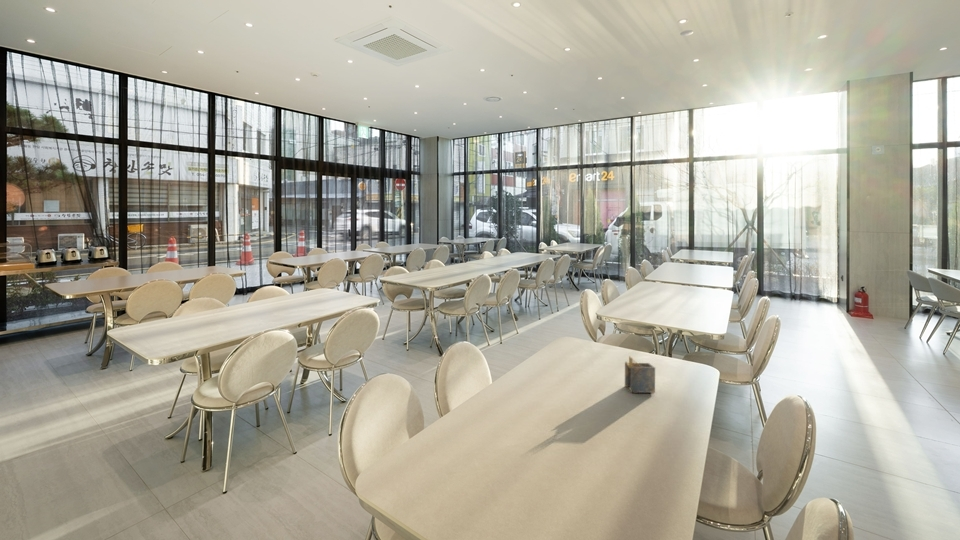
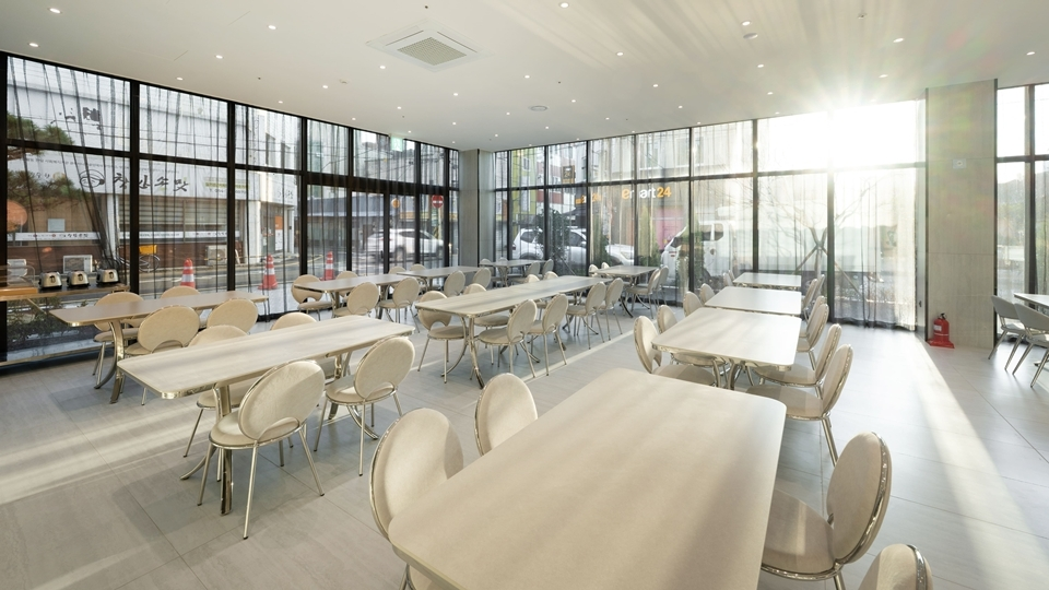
- napkin holder [624,355,656,394]
